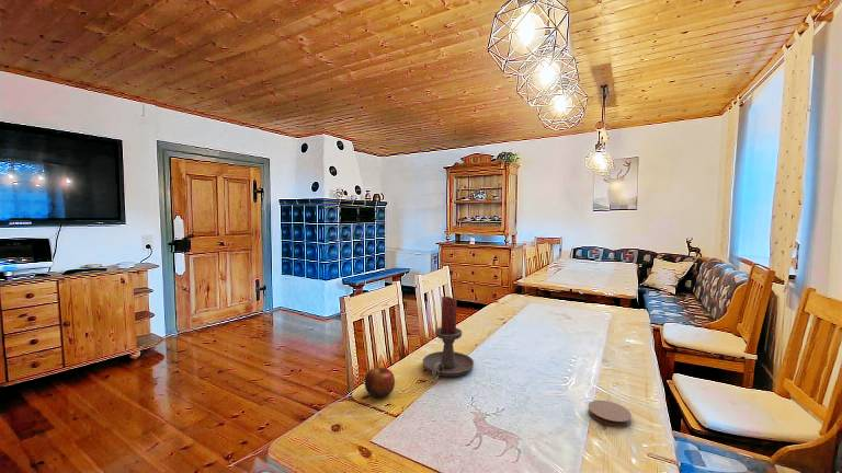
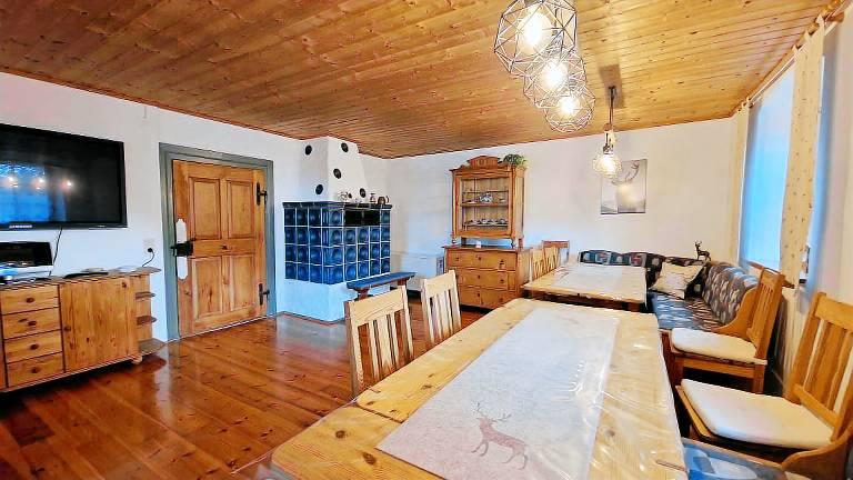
- apple [364,367,396,399]
- candle holder [422,296,475,381]
- coaster [587,399,633,428]
